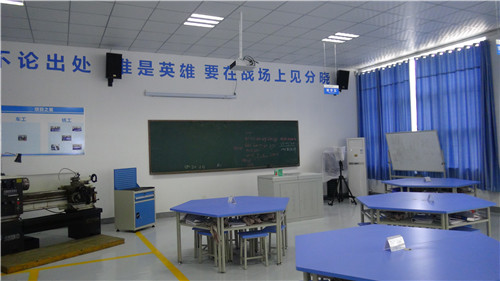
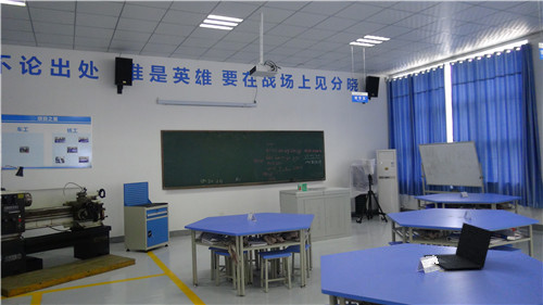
+ laptop [422,221,493,271]
